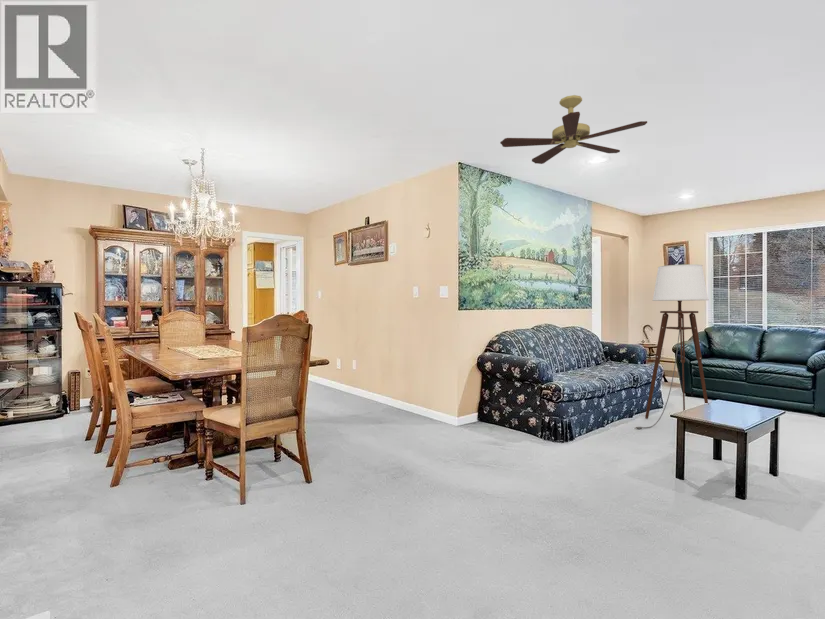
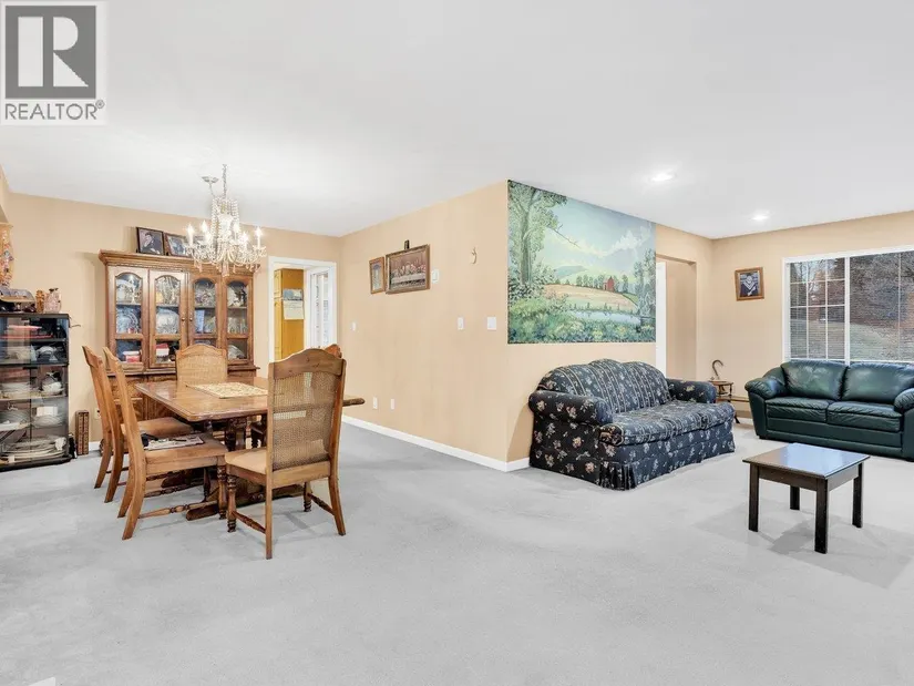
- floor lamp [635,263,709,430]
- ceiling fan [499,94,648,165]
